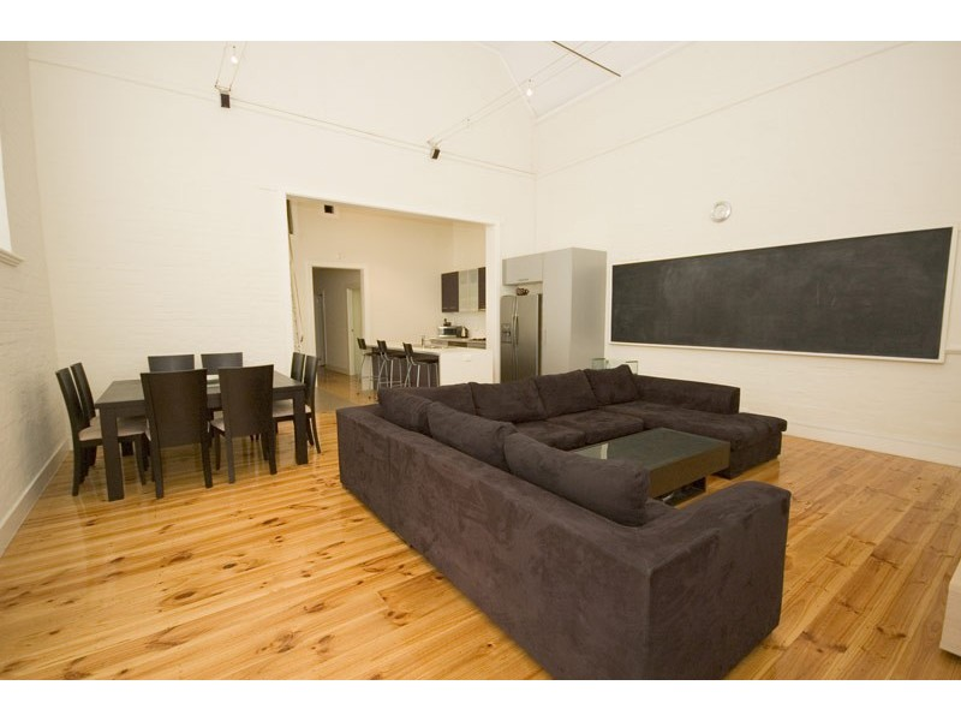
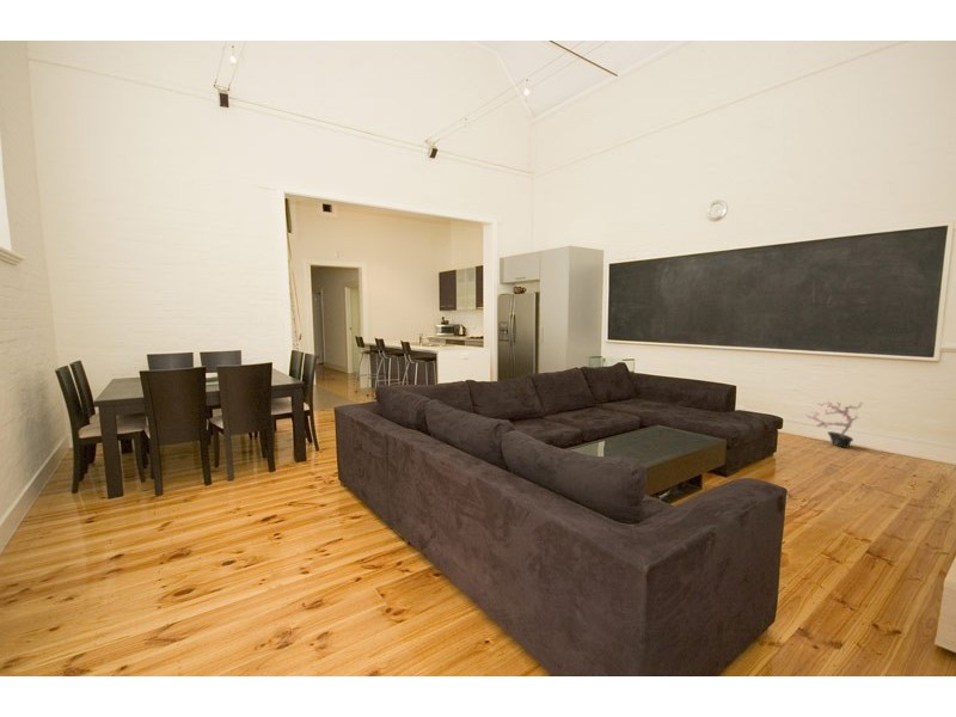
+ potted plant [804,399,864,449]
